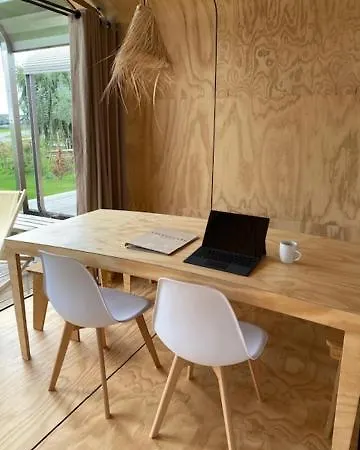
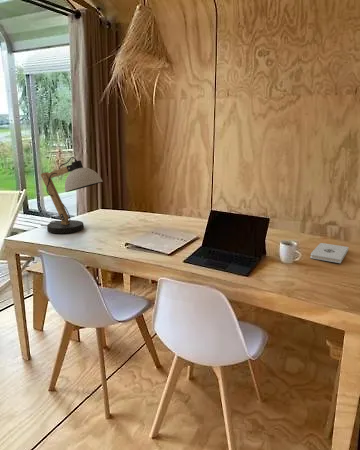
+ notepad [309,242,350,264]
+ desk lamp [40,156,104,234]
